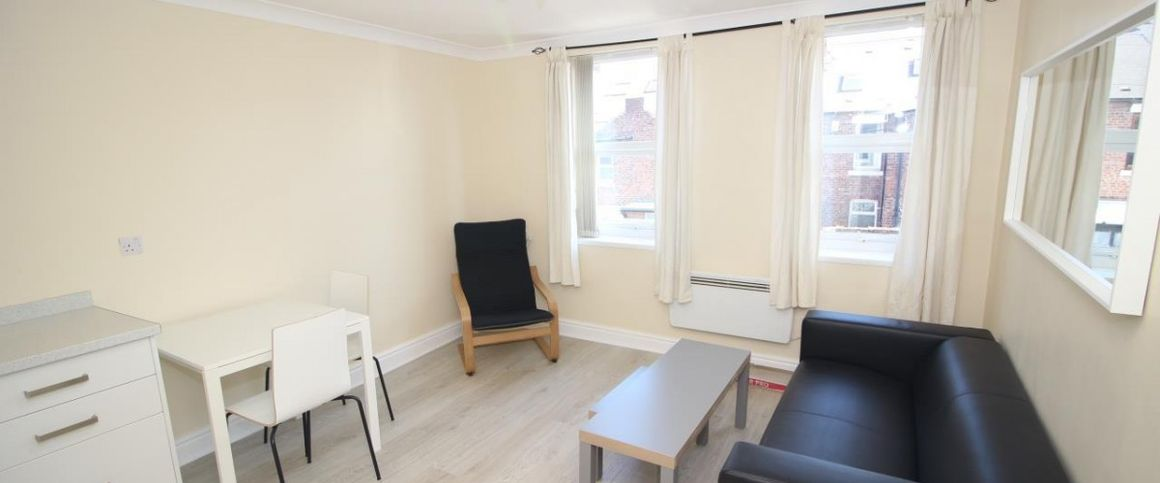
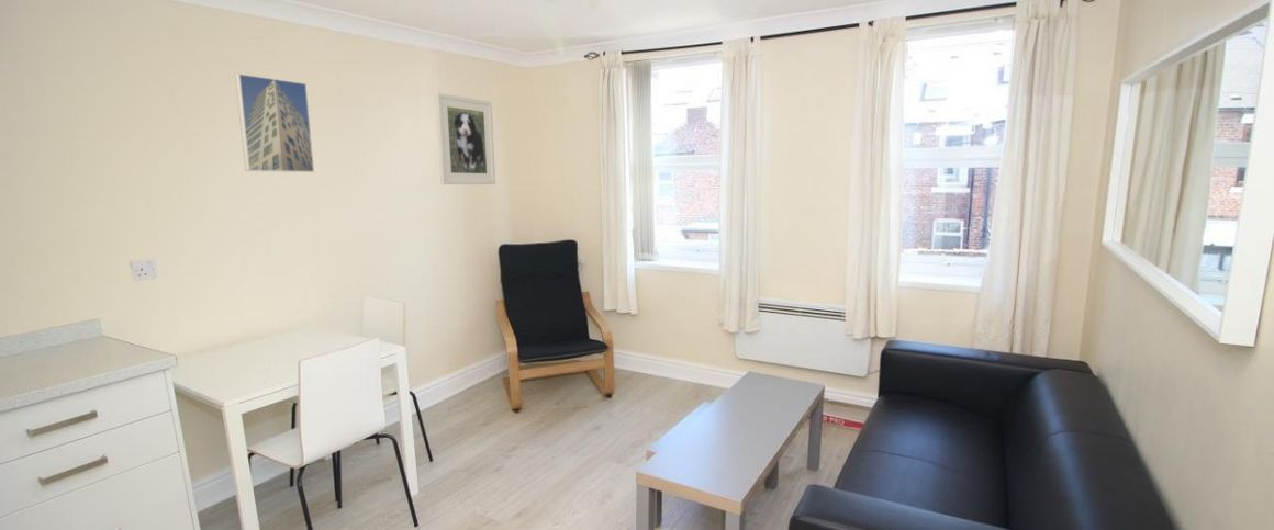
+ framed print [434,92,496,185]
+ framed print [234,72,315,173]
